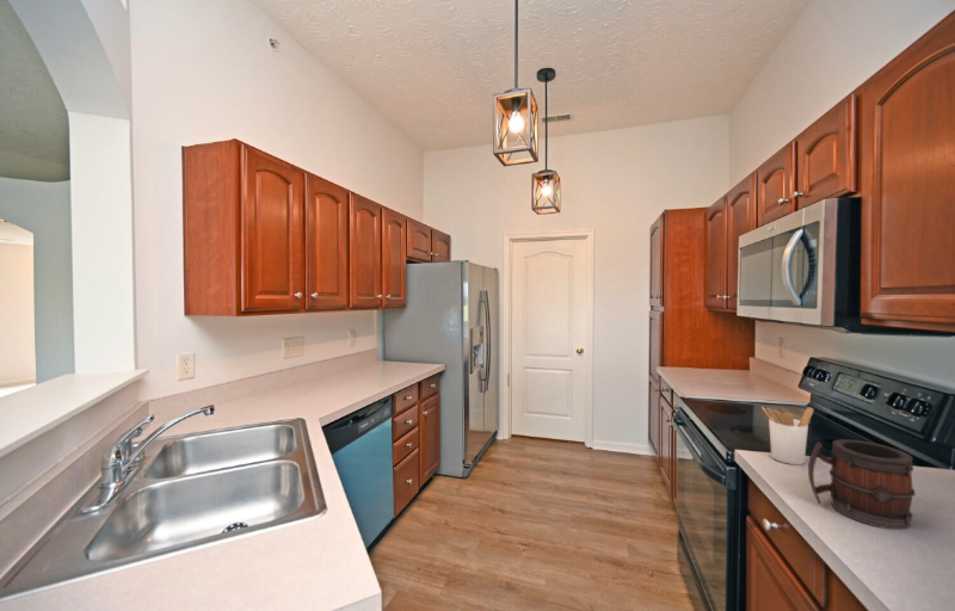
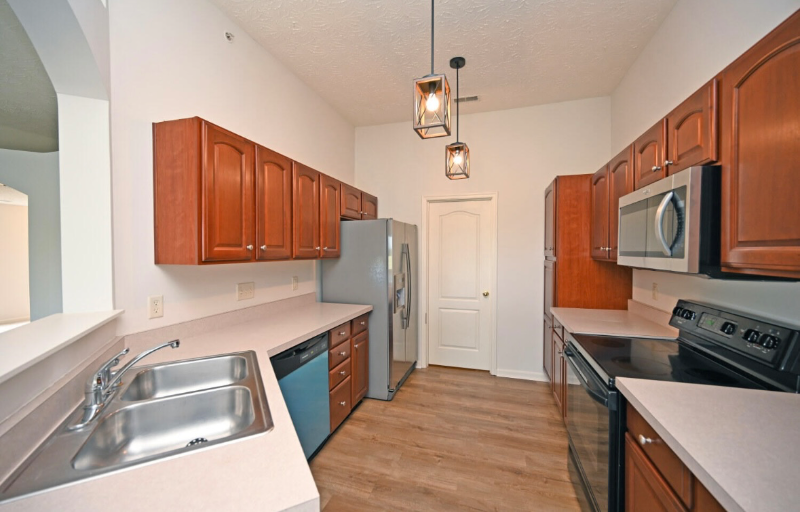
- utensil holder [760,406,814,465]
- mug [807,438,917,531]
